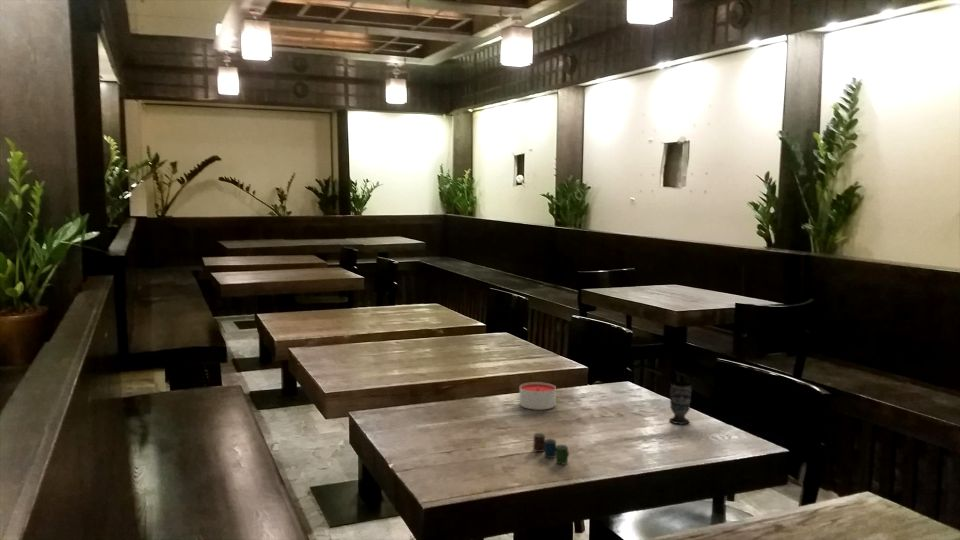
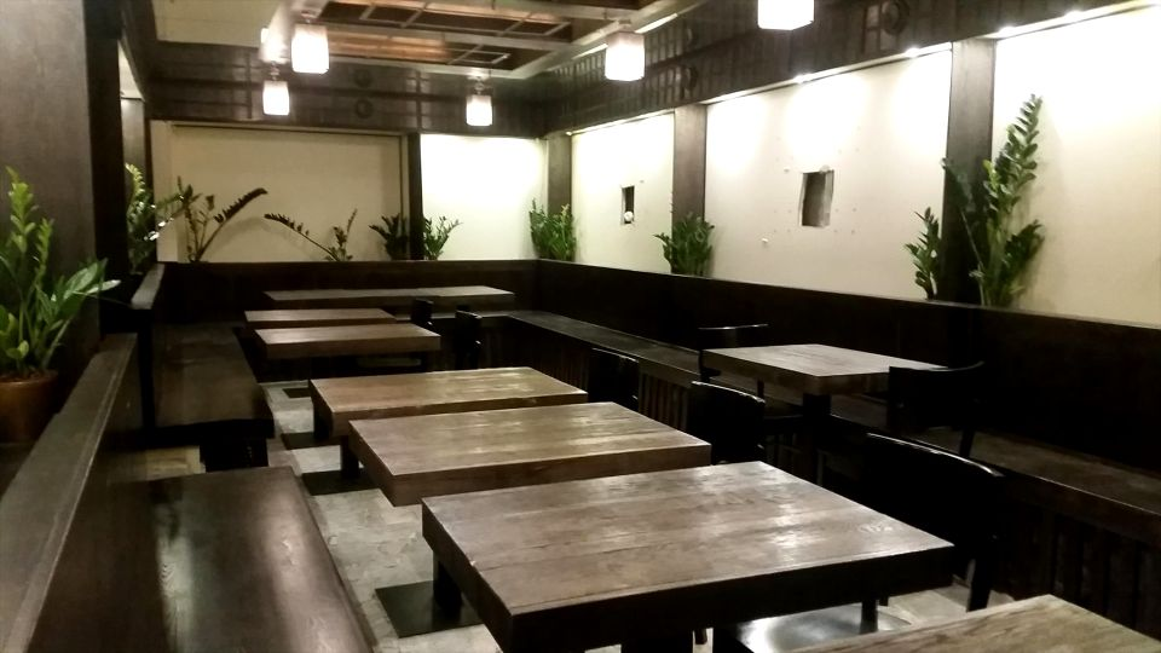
- candle [519,381,557,411]
- cup [668,381,693,425]
- cup [532,432,570,465]
